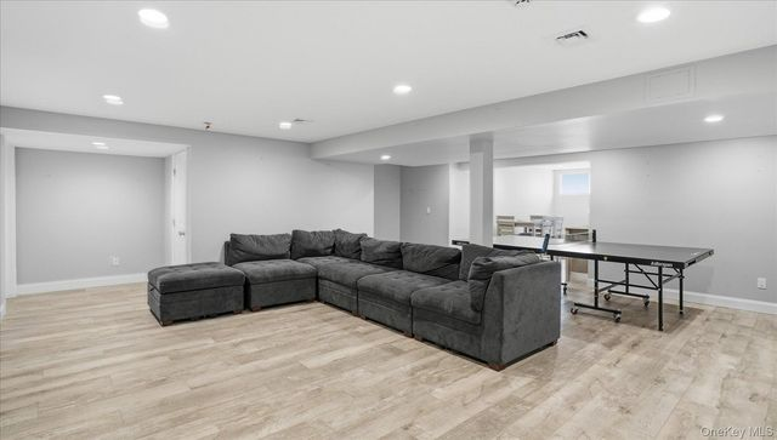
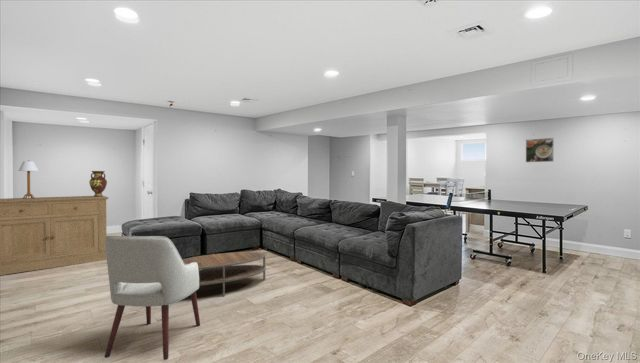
+ sideboard [0,195,110,276]
+ coffee table [182,251,267,297]
+ decorative urn [88,170,108,197]
+ table lamp [17,159,39,199]
+ chair [104,235,201,361]
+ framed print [525,137,555,163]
